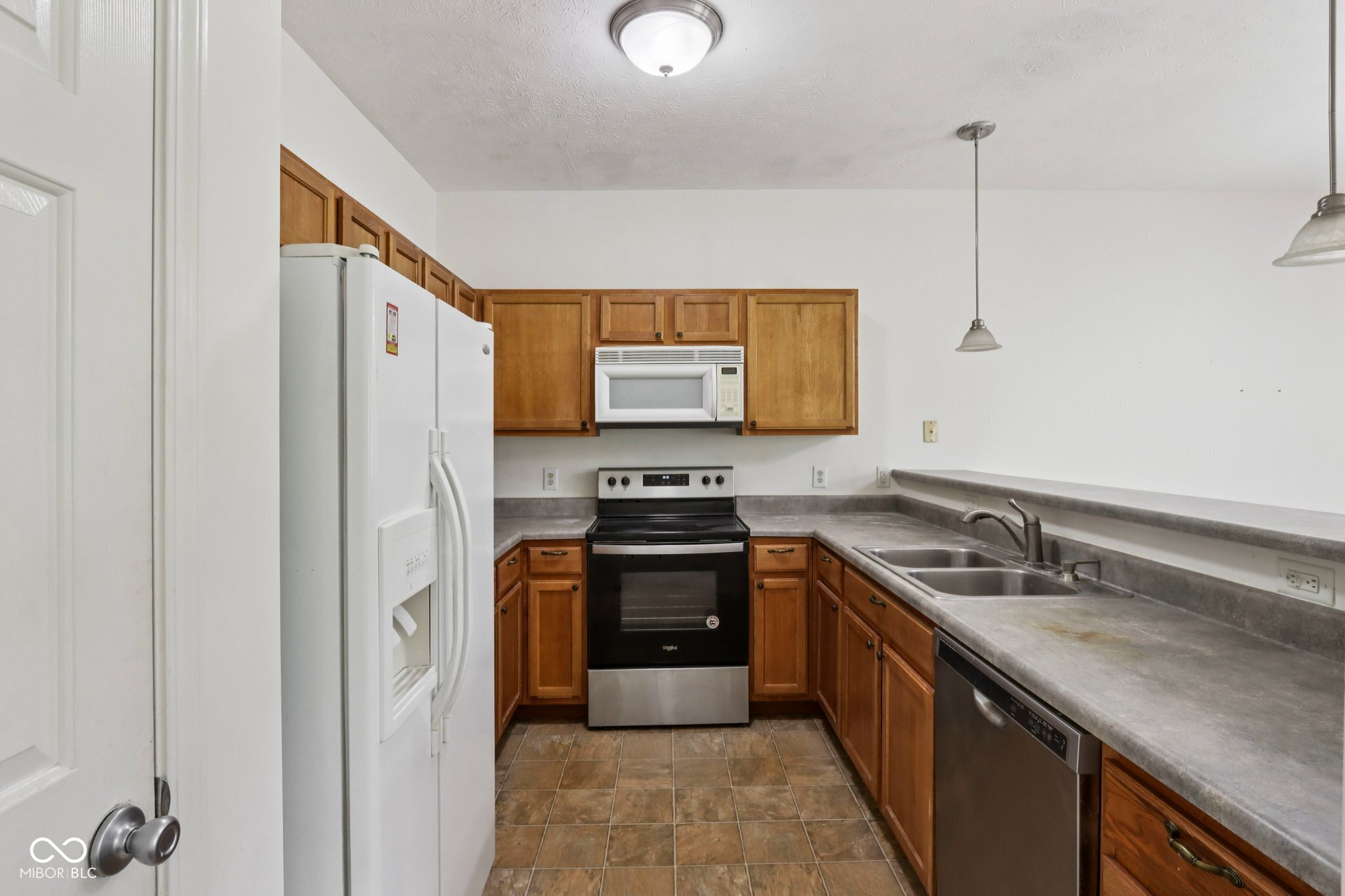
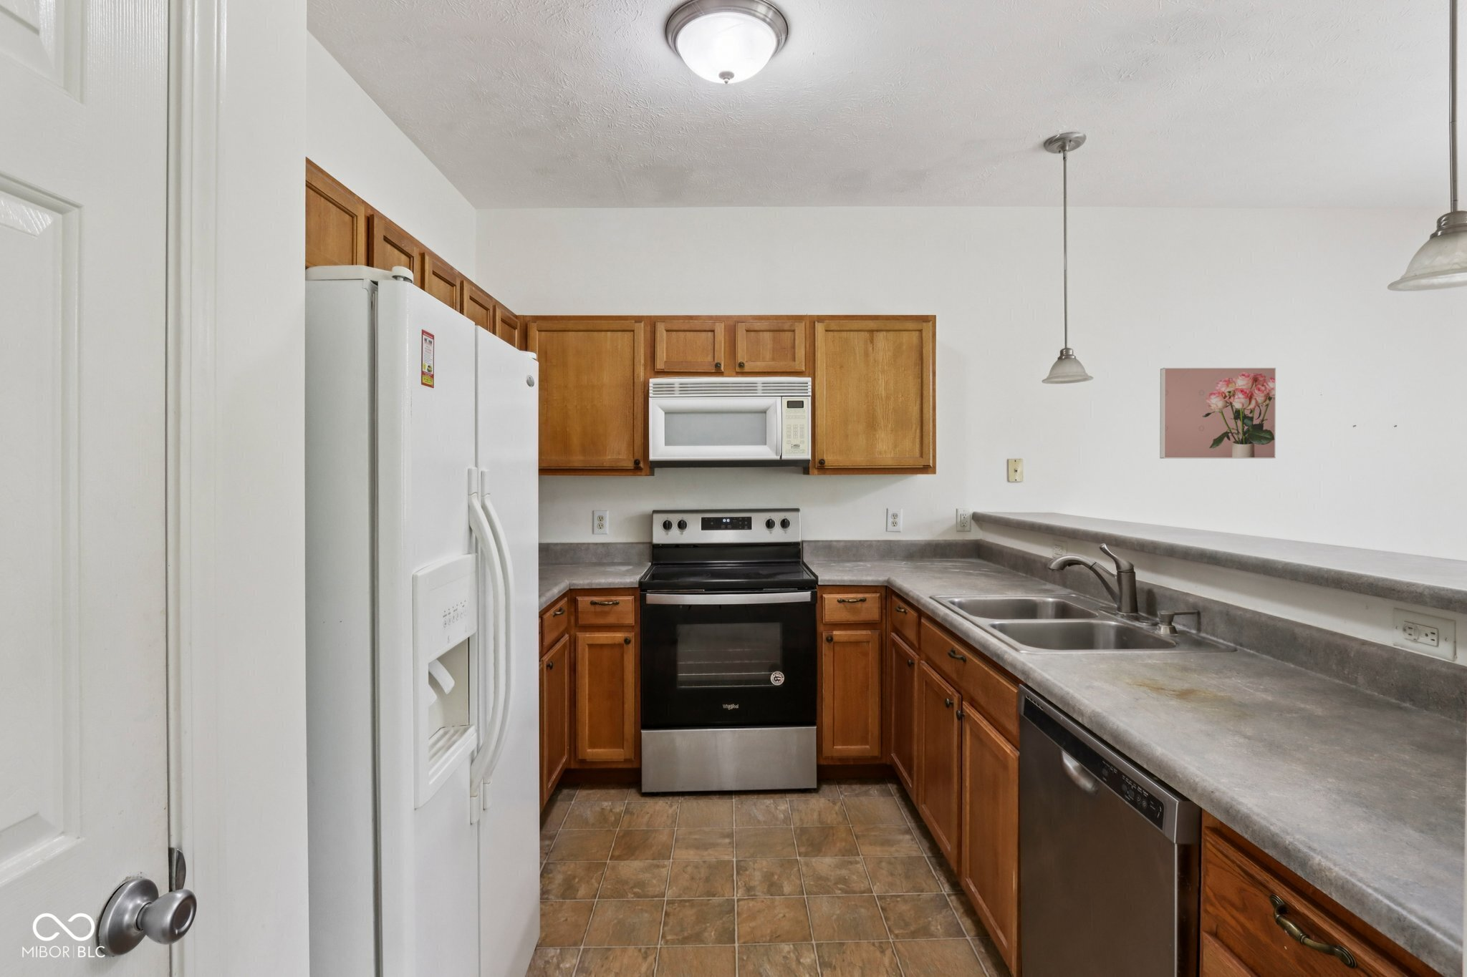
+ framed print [1159,367,1276,459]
